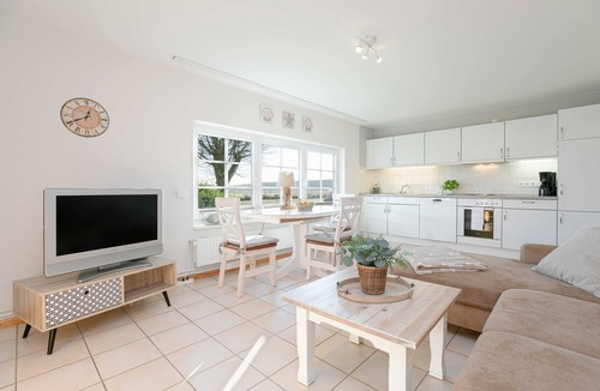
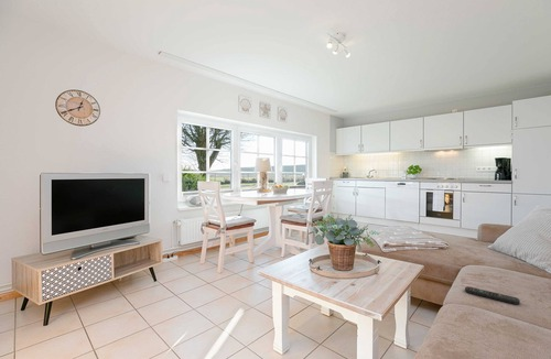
+ remote control [464,285,521,305]
